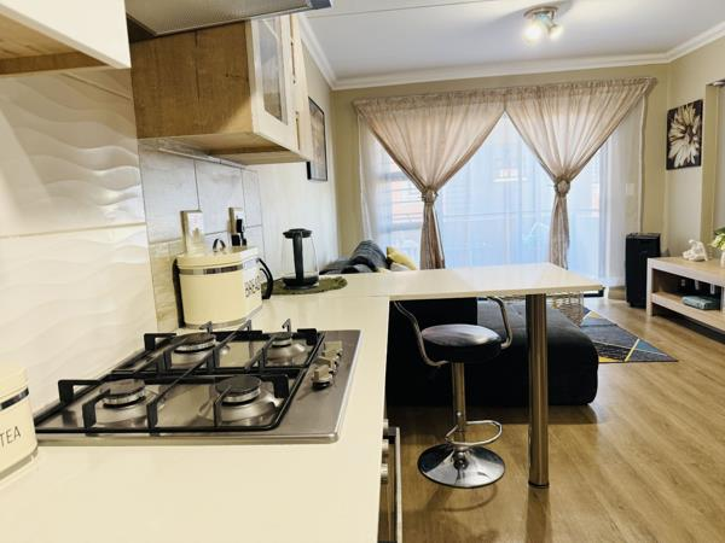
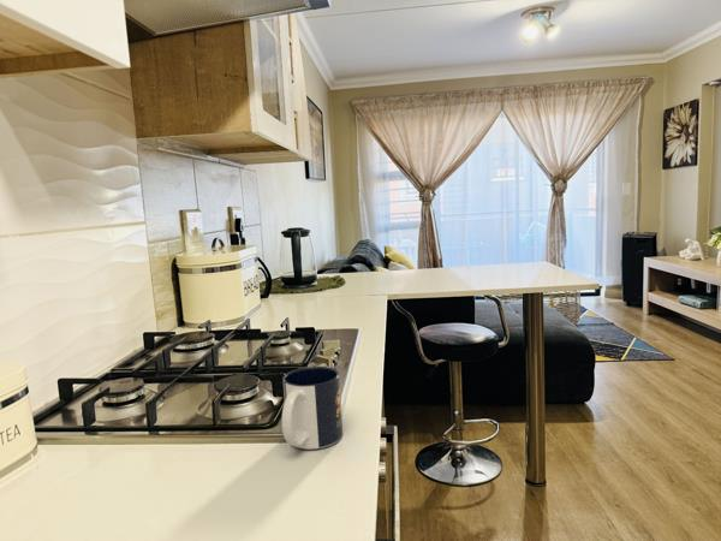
+ mug [281,365,344,451]
